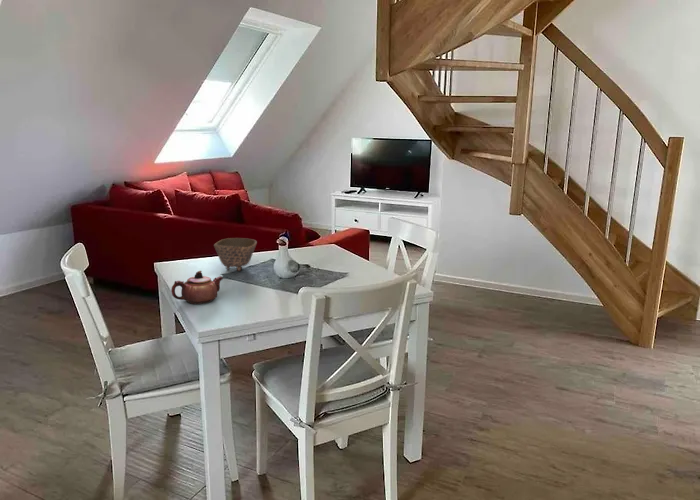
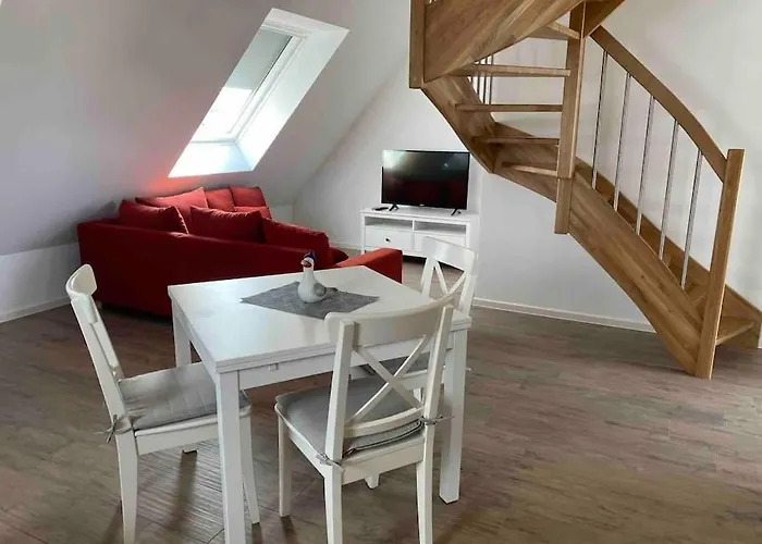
- teapot [170,270,224,305]
- bowl [213,237,258,272]
